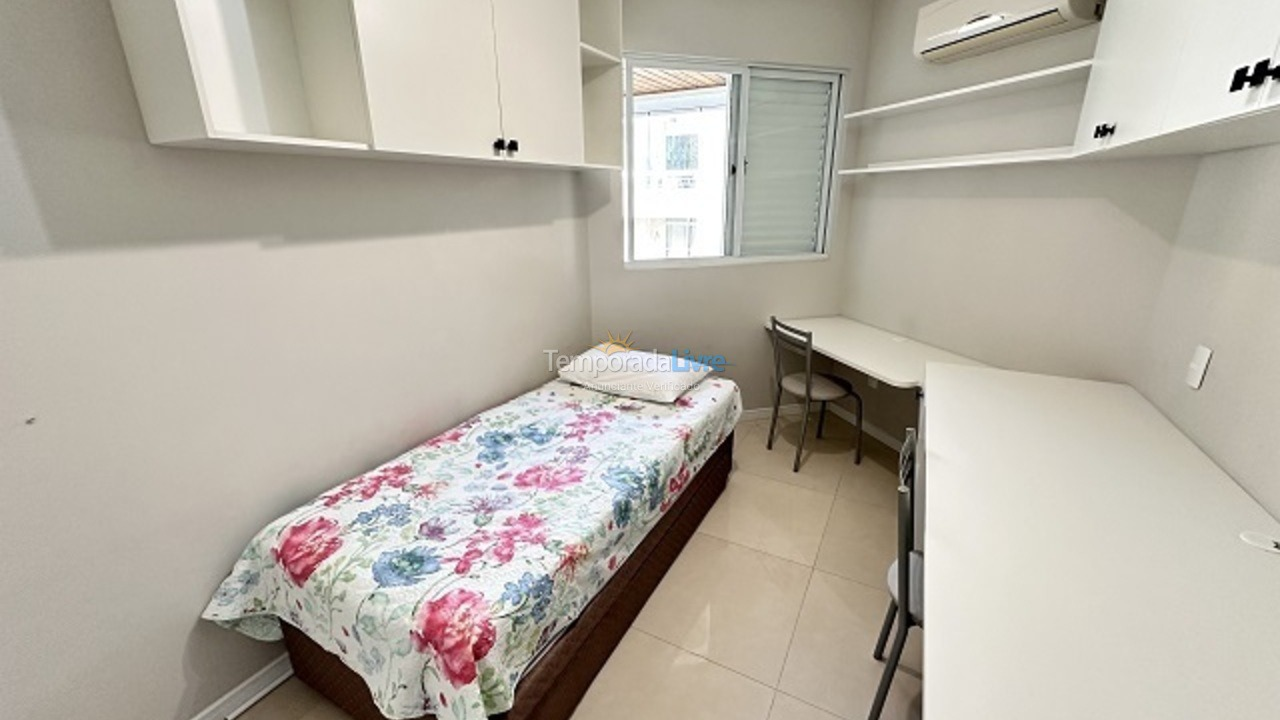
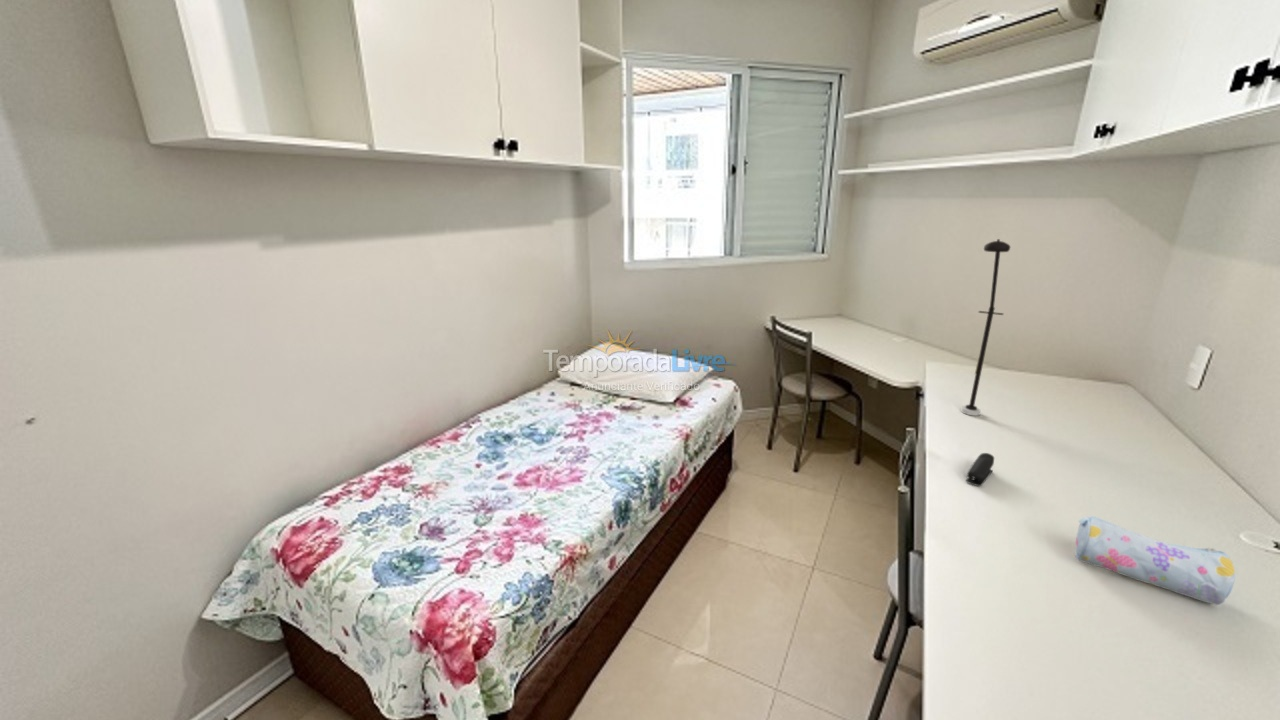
+ desk lamp [960,238,1011,417]
+ stapler [965,452,995,487]
+ pencil case [1075,516,1236,606]
